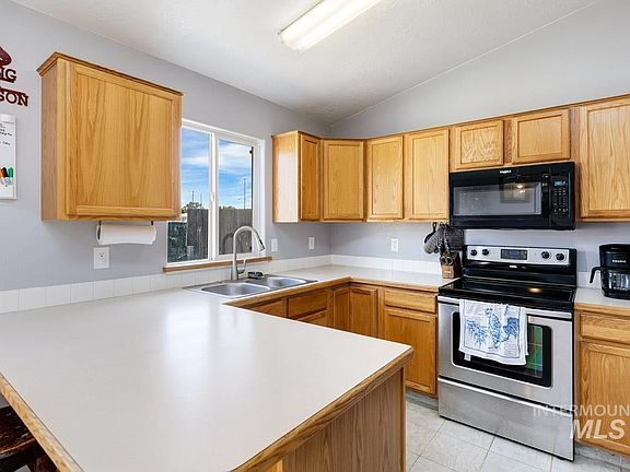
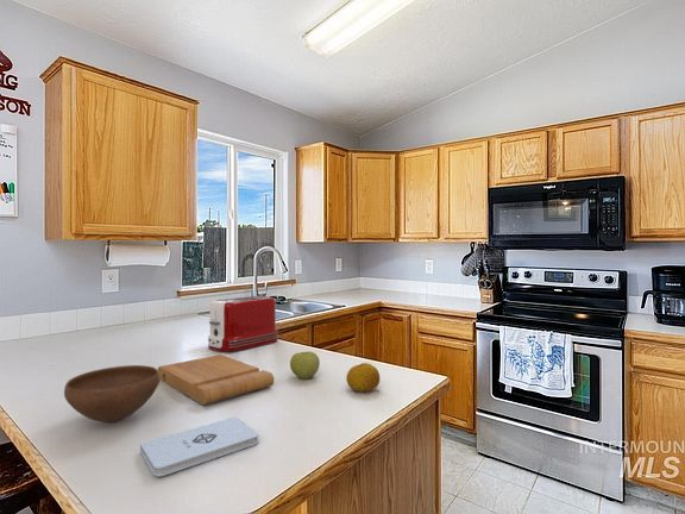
+ cutting board [157,353,275,406]
+ bowl [63,364,161,424]
+ fruit [345,362,381,393]
+ notepad [139,415,259,478]
+ apple [289,350,321,380]
+ toaster [207,295,279,353]
